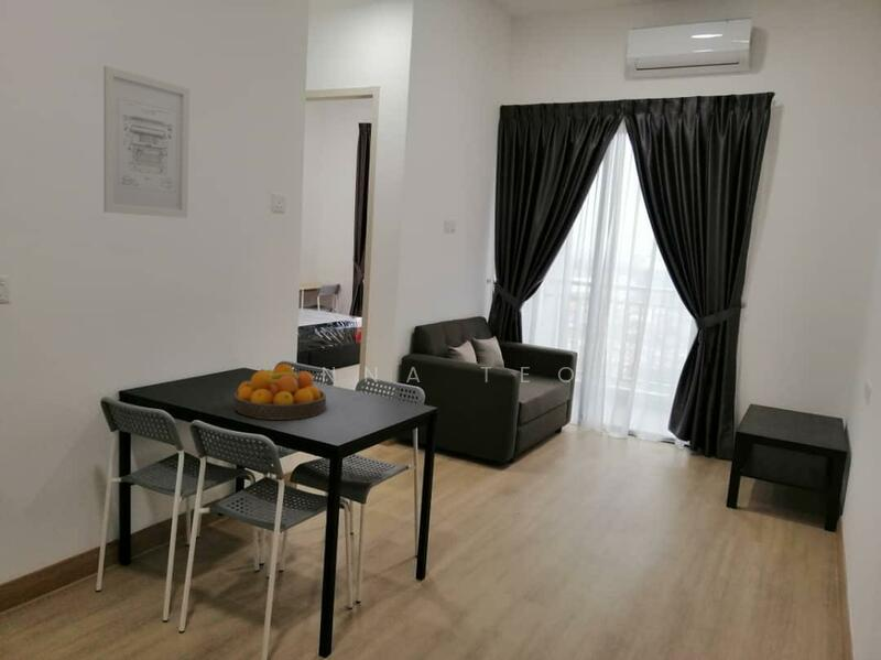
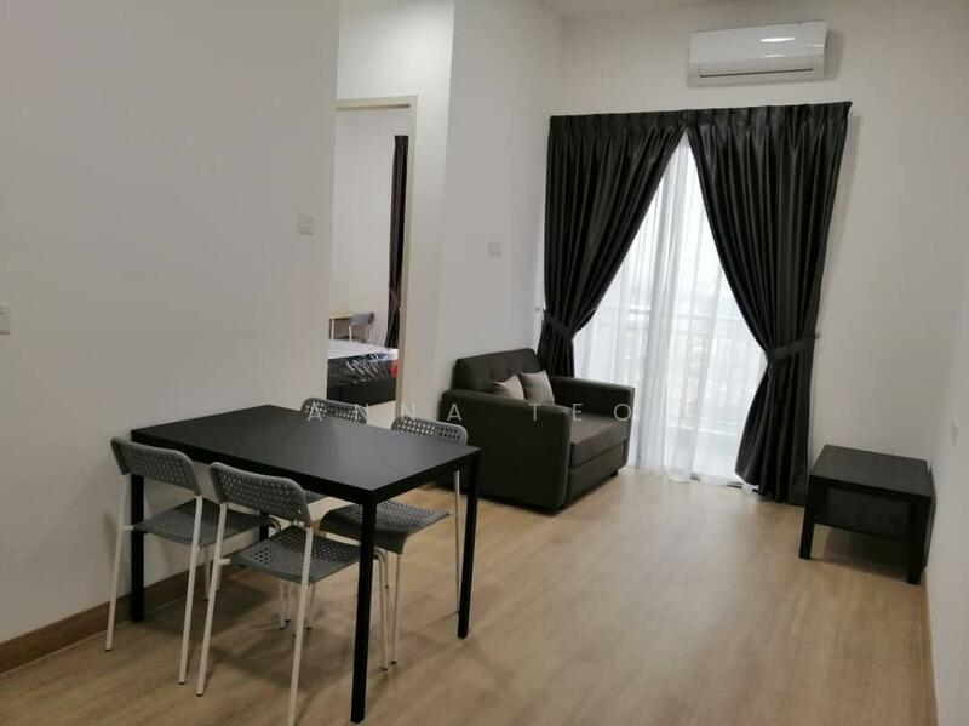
- wall art [102,65,191,219]
- fruit bowl [232,363,327,421]
